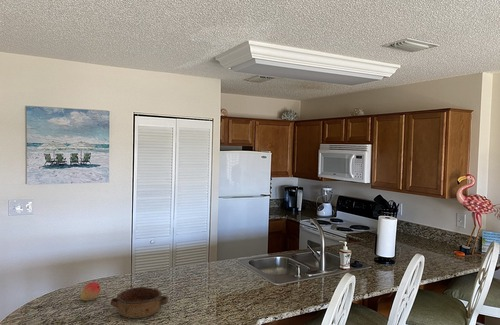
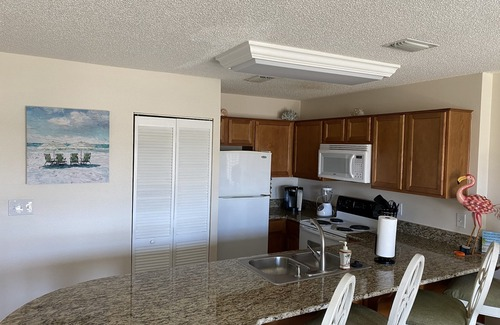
- bowl [110,286,169,319]
- fruit [80,281,102,302]
